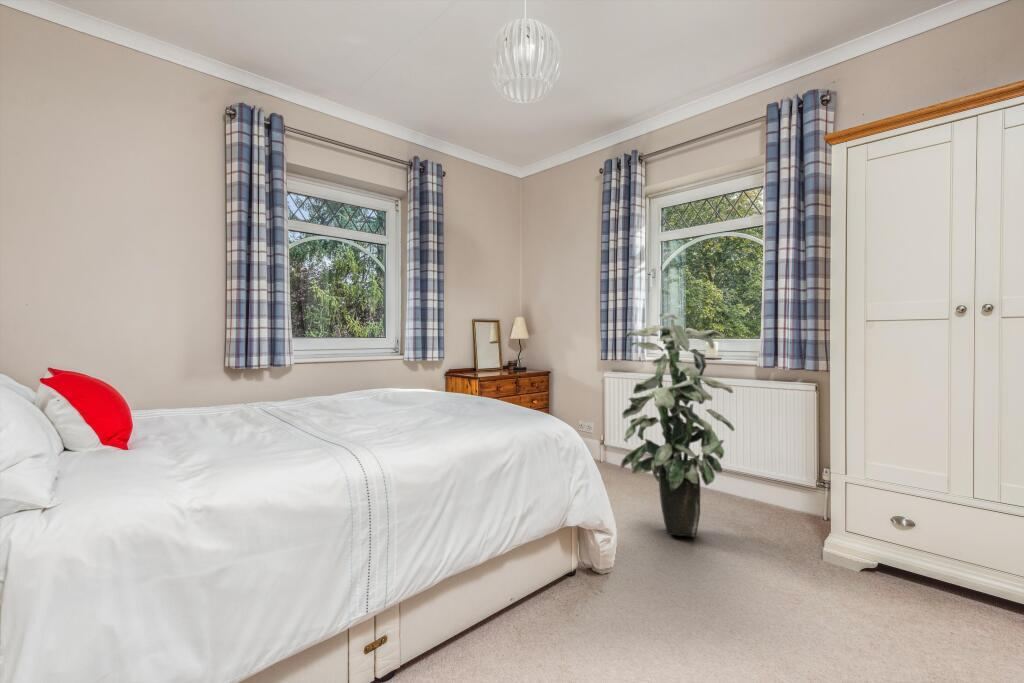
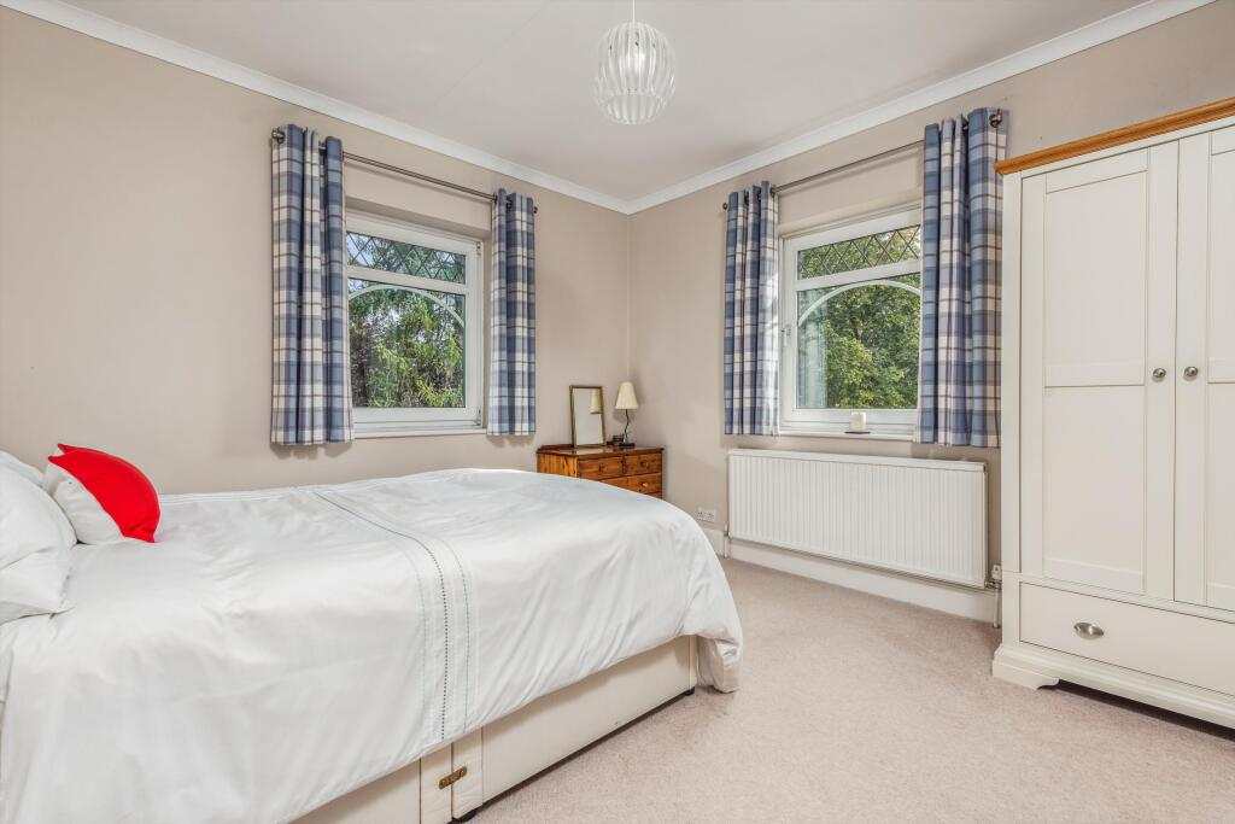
- indoor plant [620,312,736,538]
